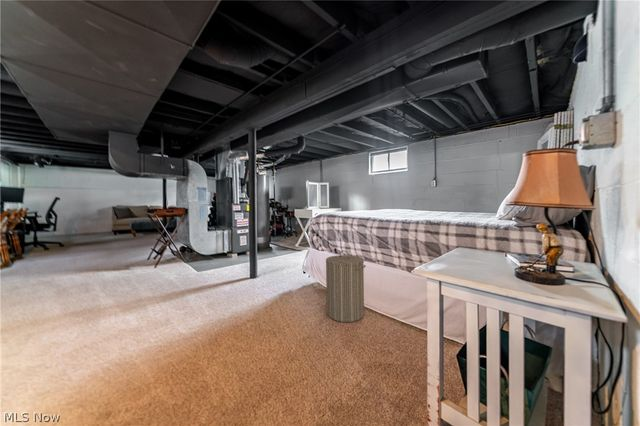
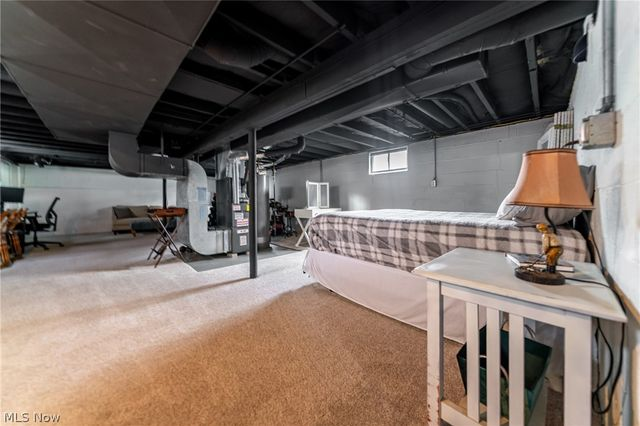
- laundry hamper [325,249,367,323]
